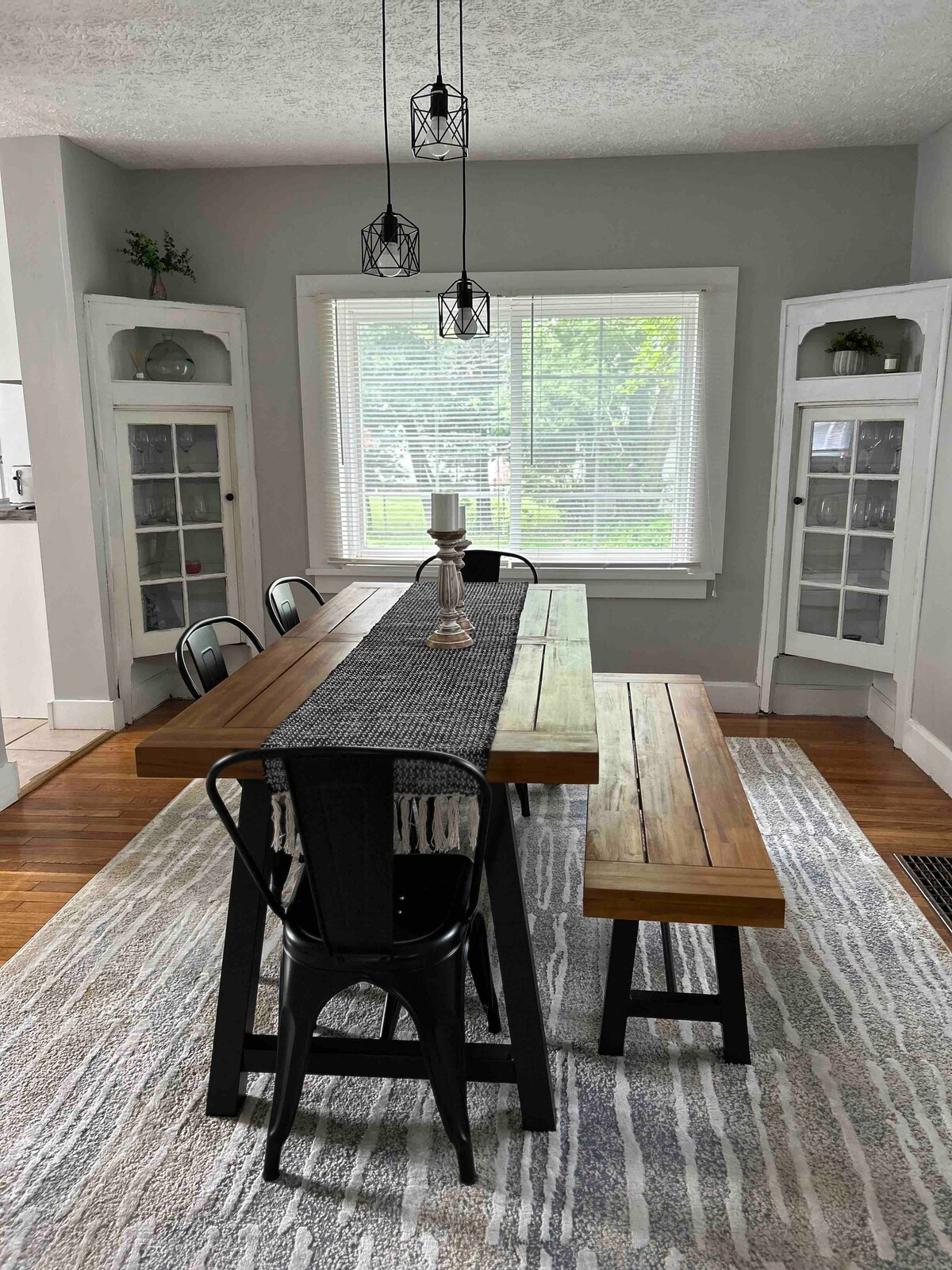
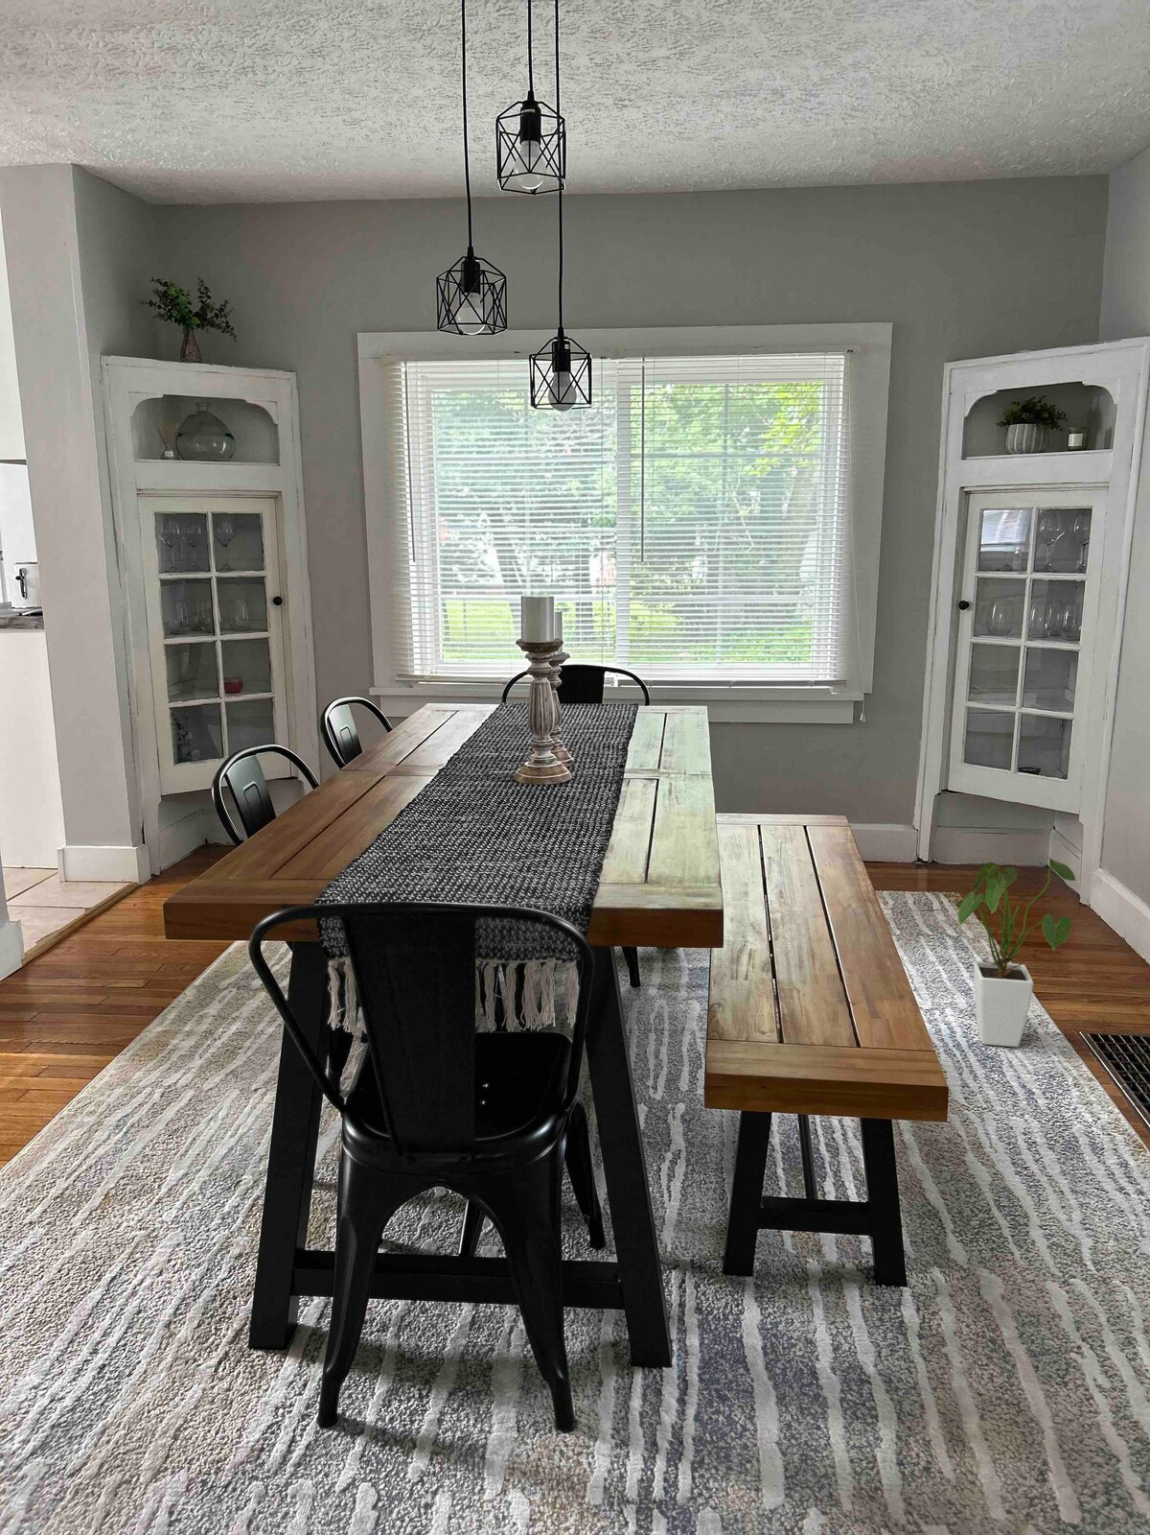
+ house plant [954,855,1079,1048]
